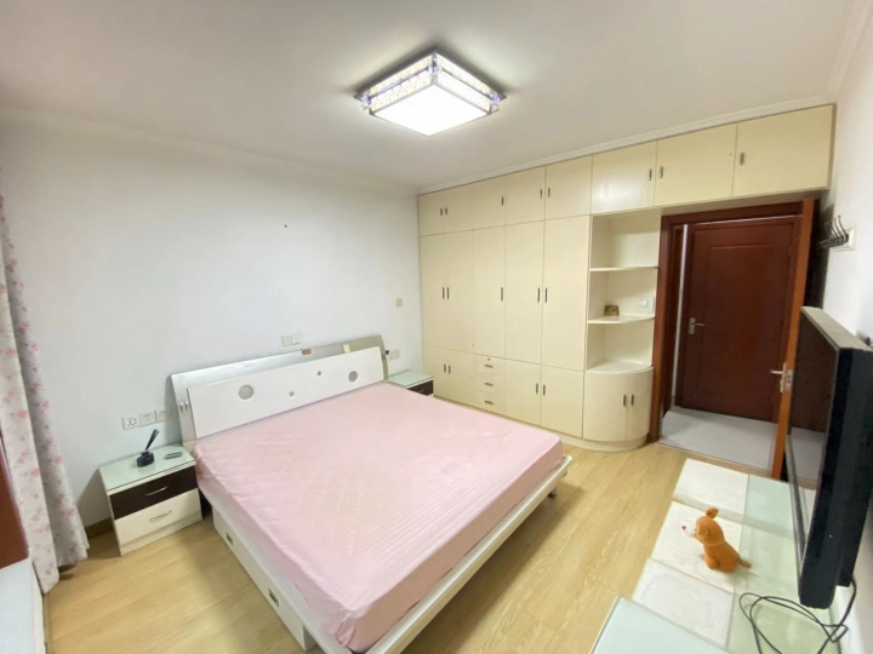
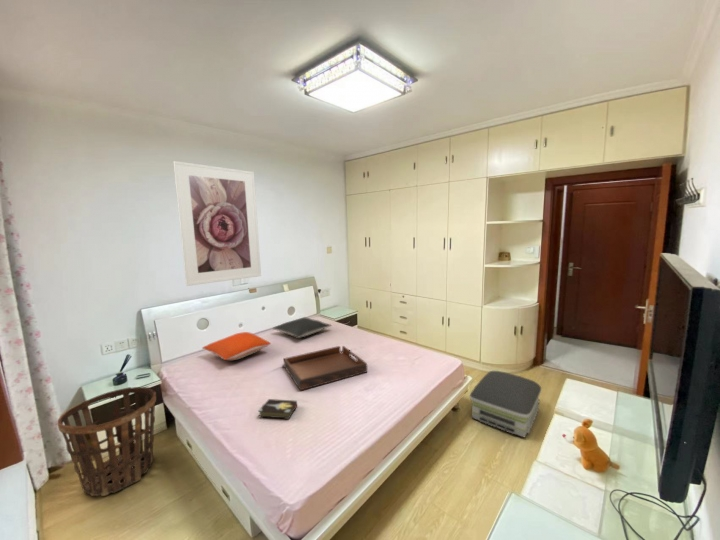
+ basket [57,386,157,497]
+ pillow [201,331,271,361]
+ serving tray [283,345,368,392]
+ pillow [271,316,332,339]
+ air purifier [469,370,542,439]
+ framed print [173,160,262,287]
+ hardback book [257,398,298,420]
